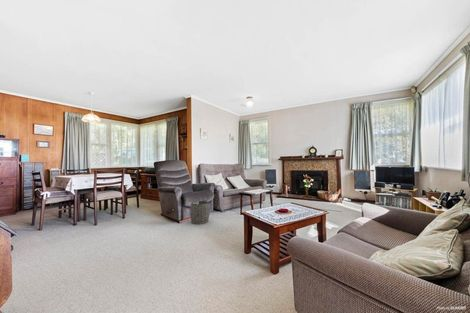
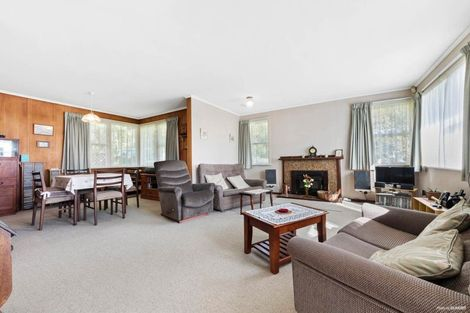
- woven basket [189,200,210,225]
